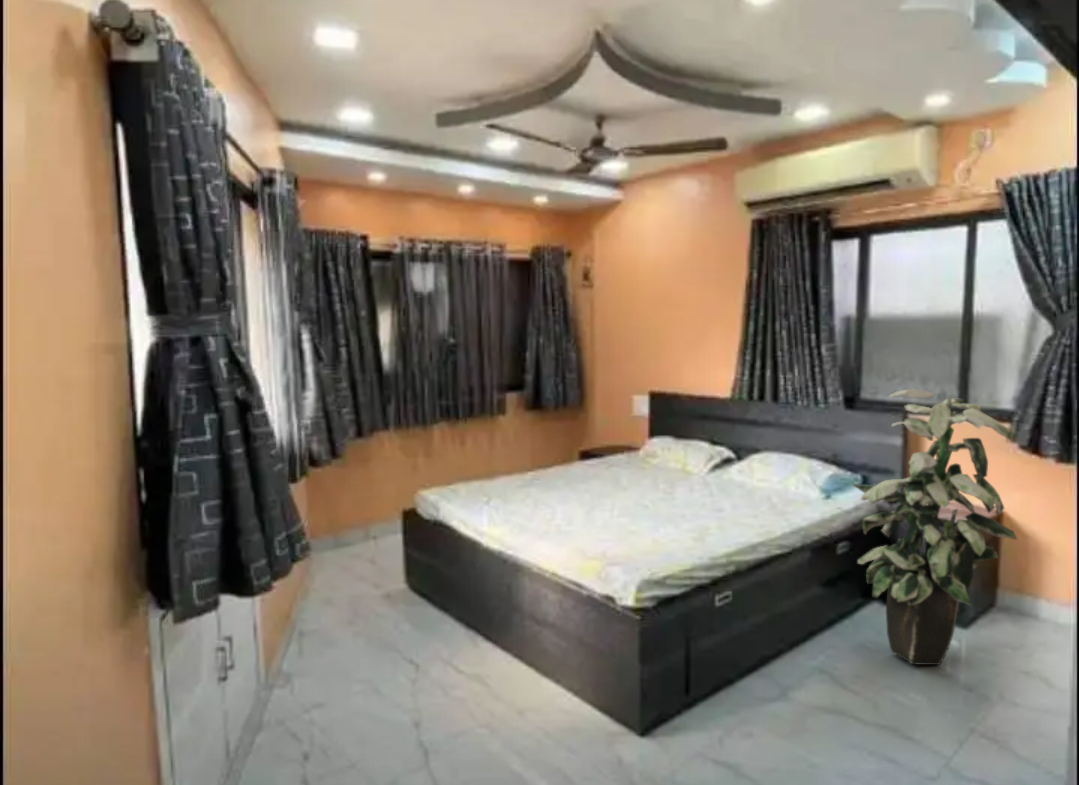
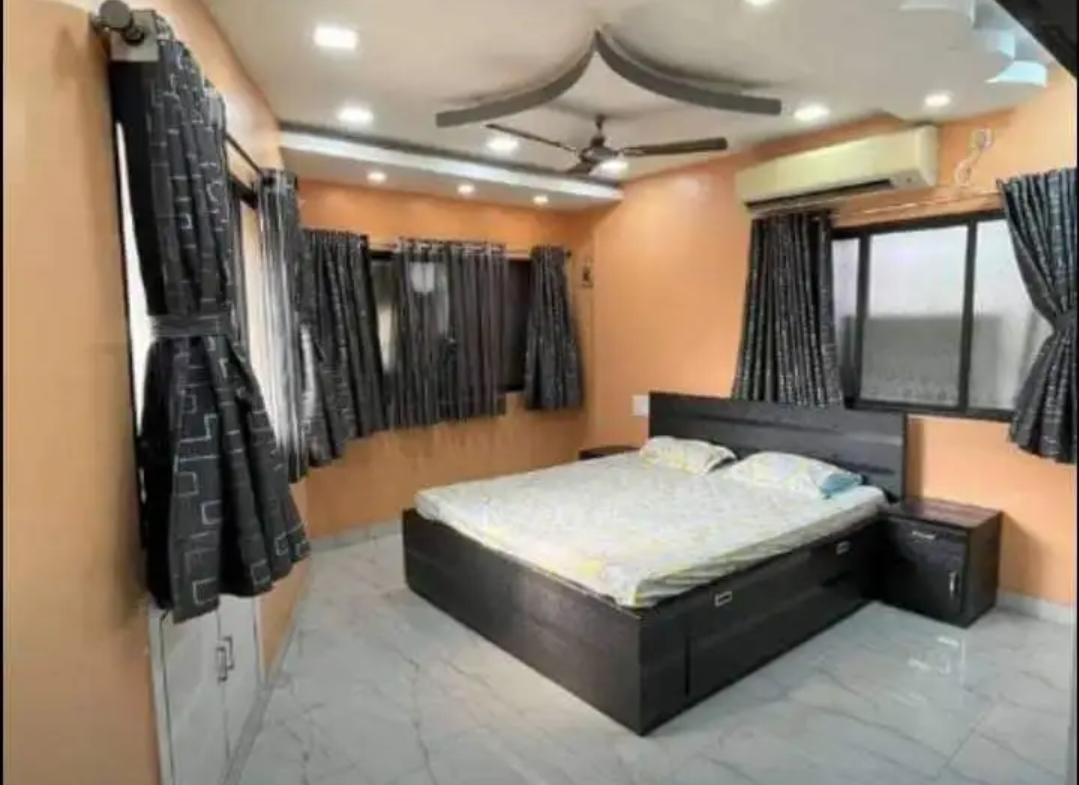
- indoor plant [850,388,1018,666]
